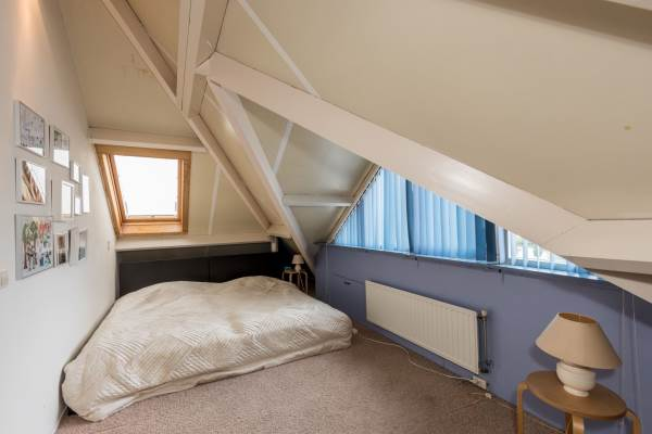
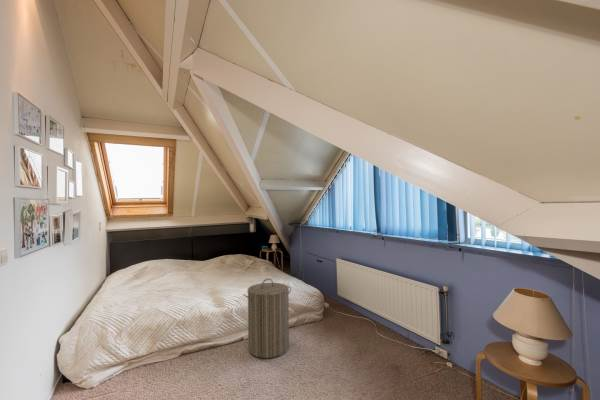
+ laundry hamper [242,278,292,359]
